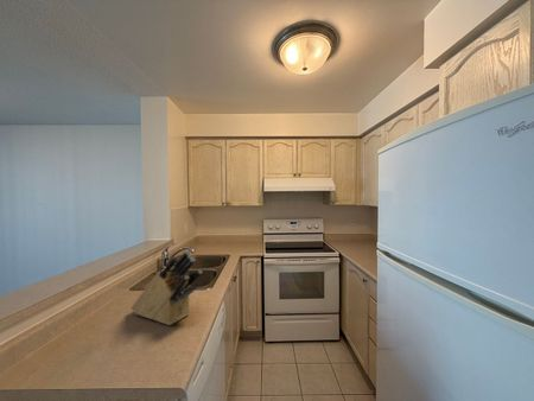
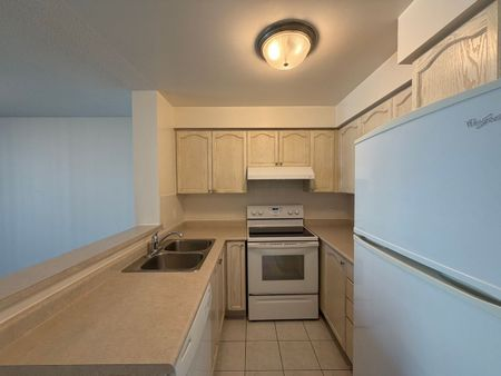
- knife block [131,249,203,326]
